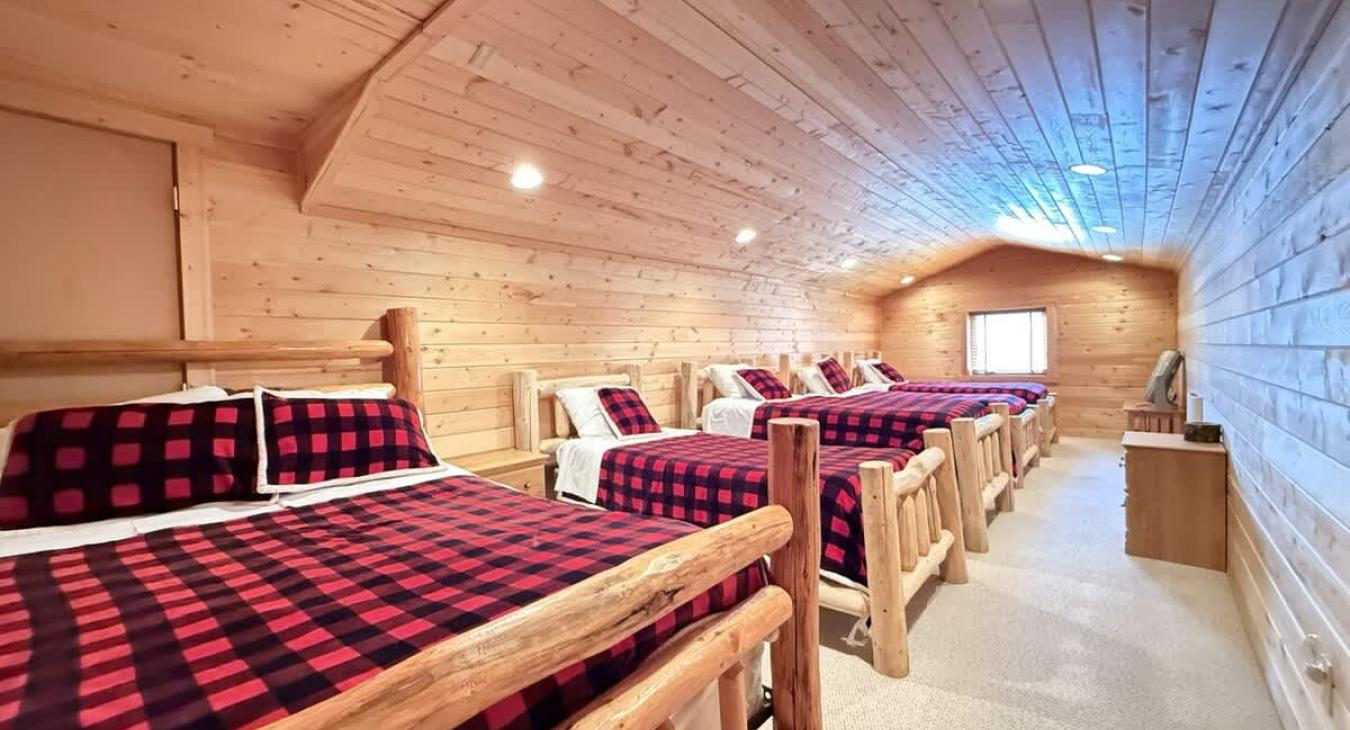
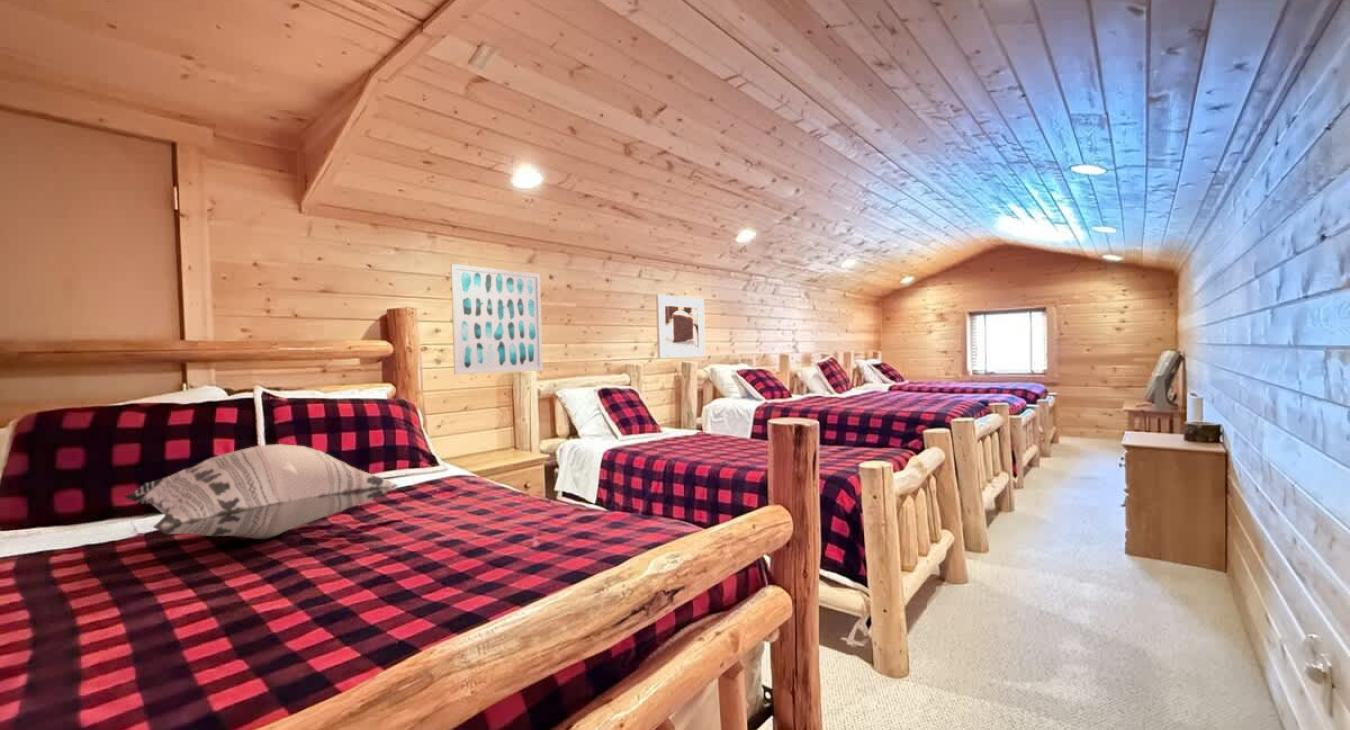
+ decorative pillow [123,443,400,540]
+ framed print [655,293,706,359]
+ wall art [450,263,544,376]
